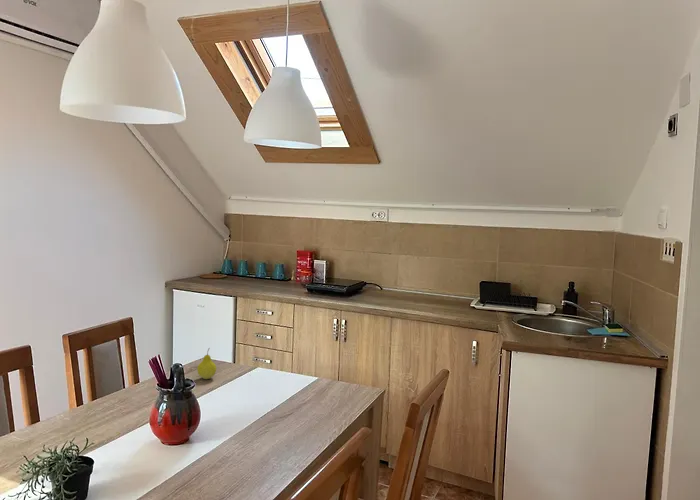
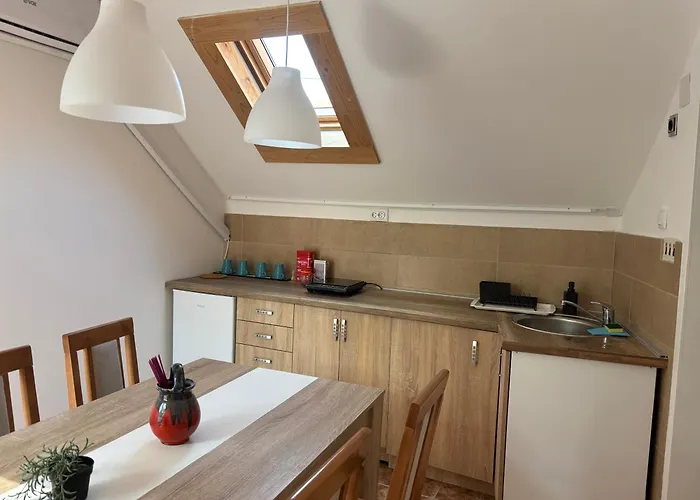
- fruit [196,347,217,380]
